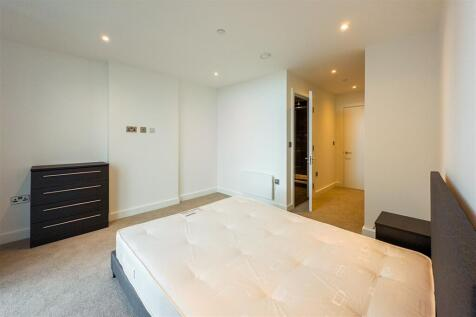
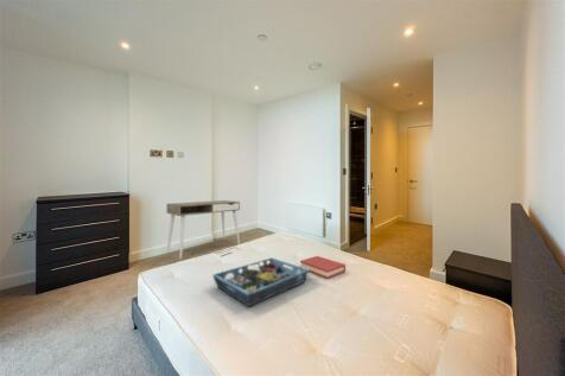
+ desk [165,199,241,260]
+ hardback book [299,255,347,280]
+ serving tray [211,256,310,308]
